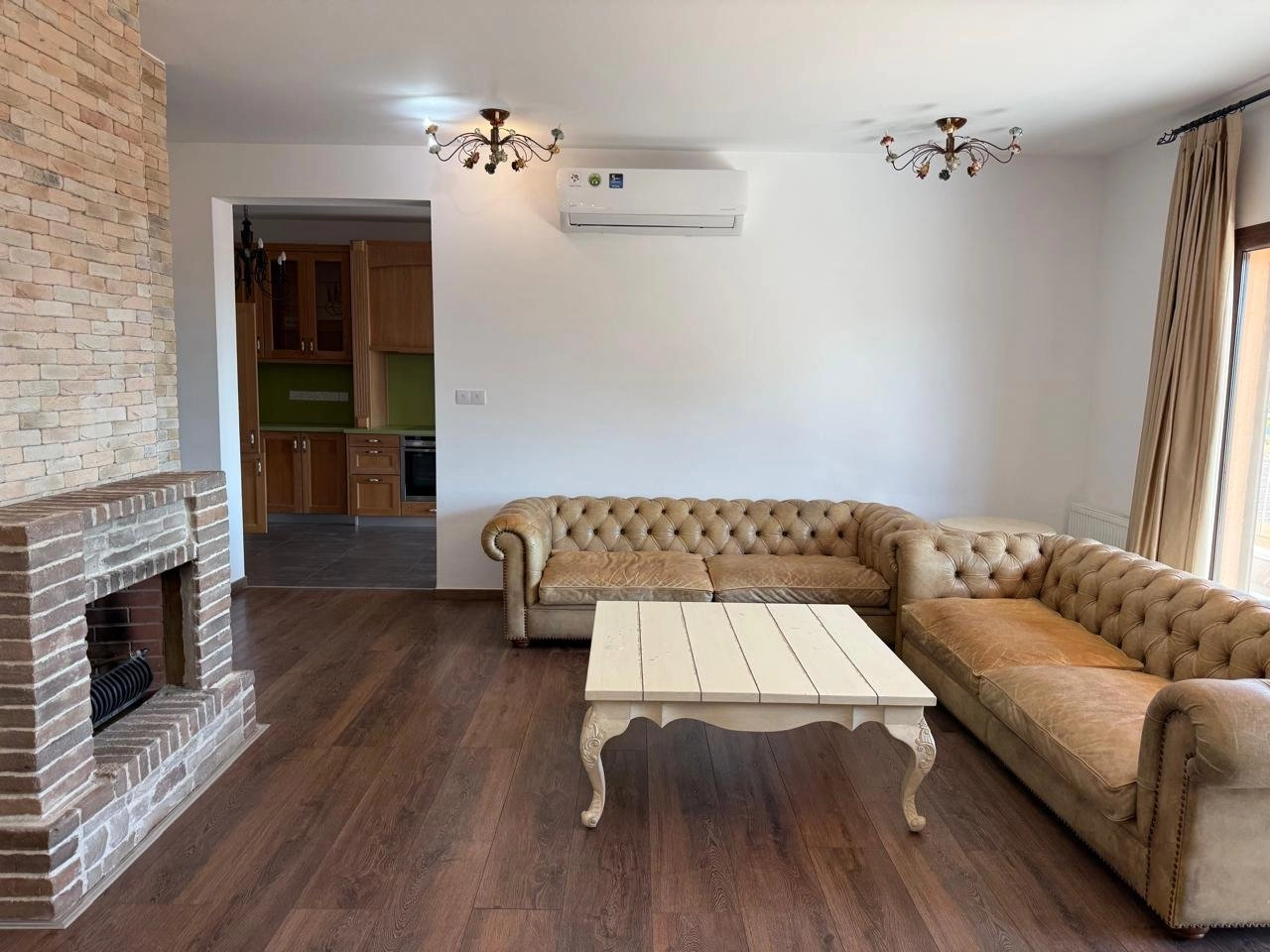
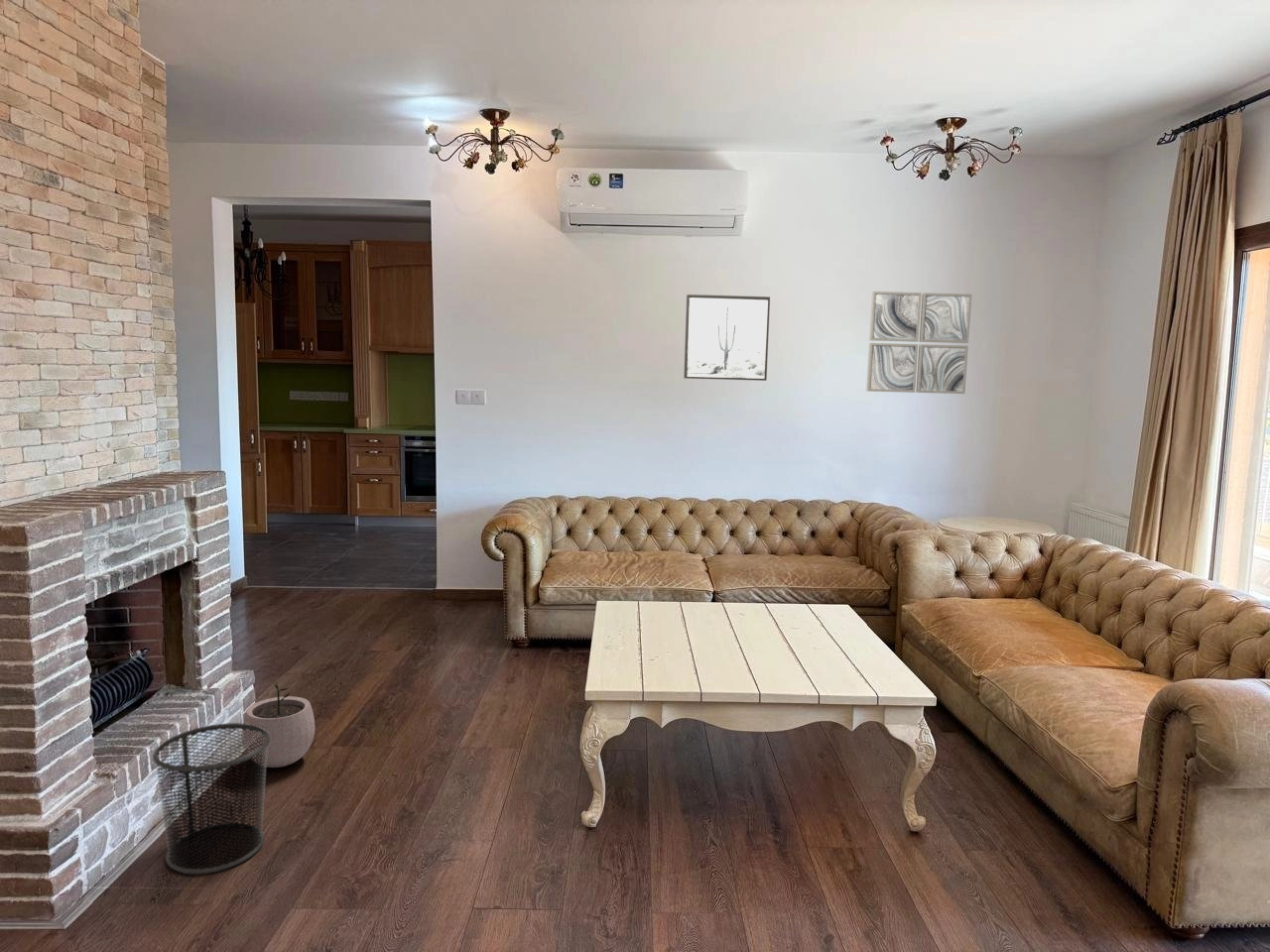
+ waste bin [152,722,271,875]
+ wall art [865,291,972,395]
+ plant pot [241,681,316,769]
+ wall art [683,294,771,382]
